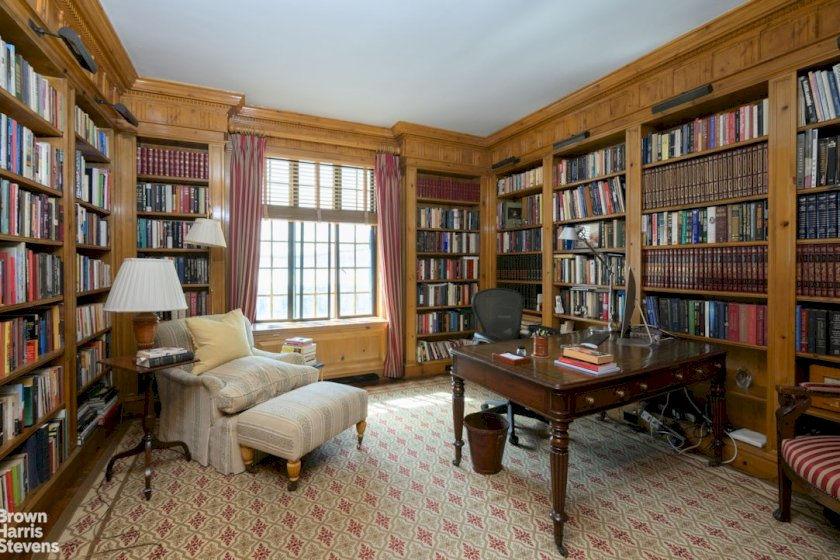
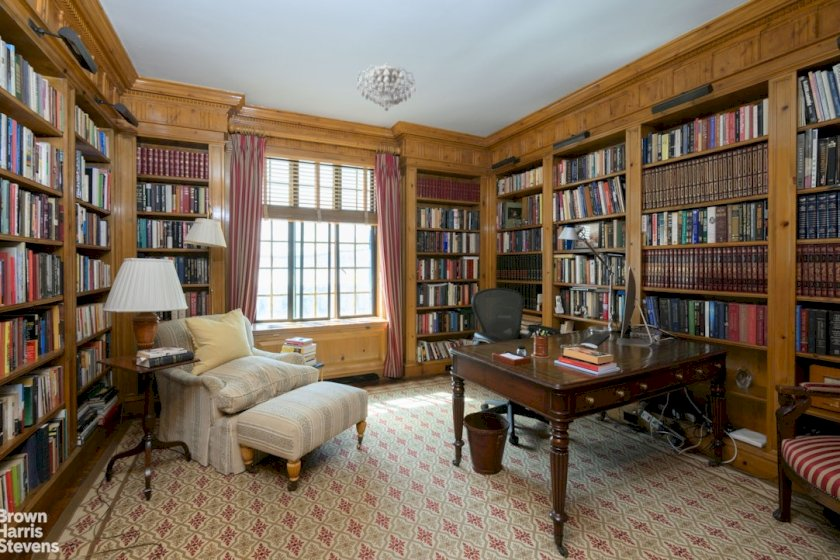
+ chandelier [356,62,417,112]
